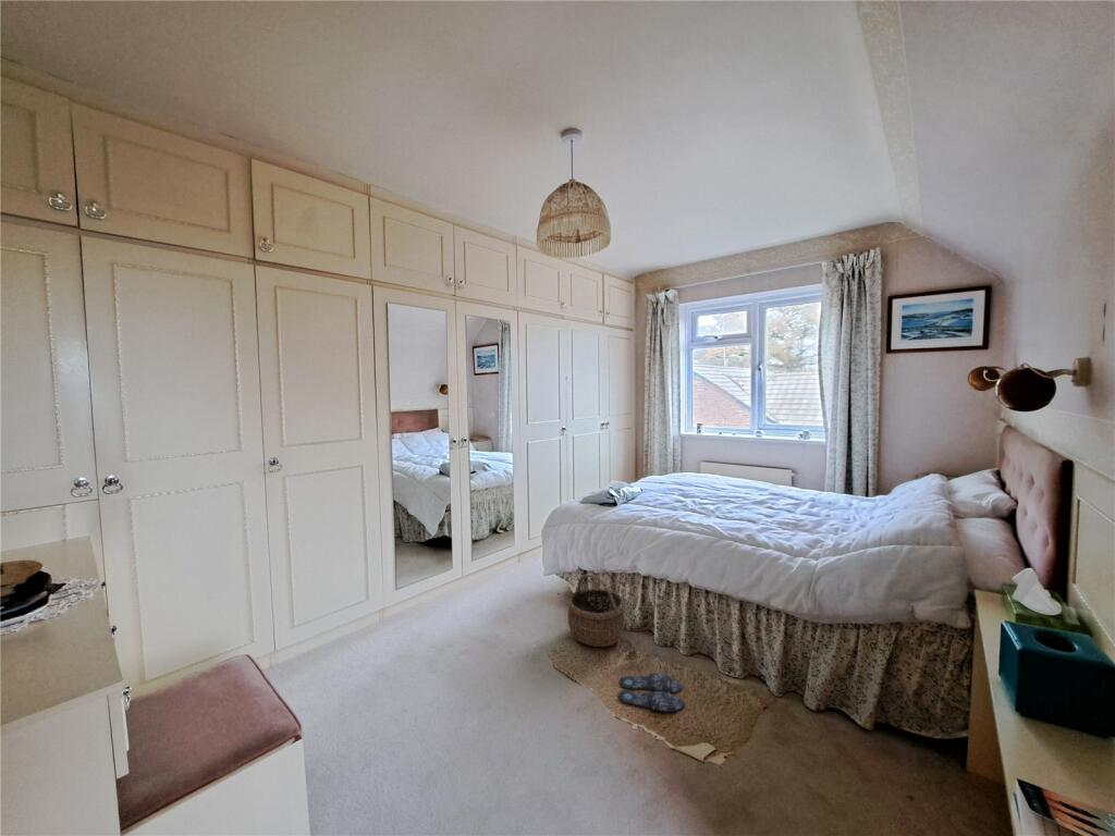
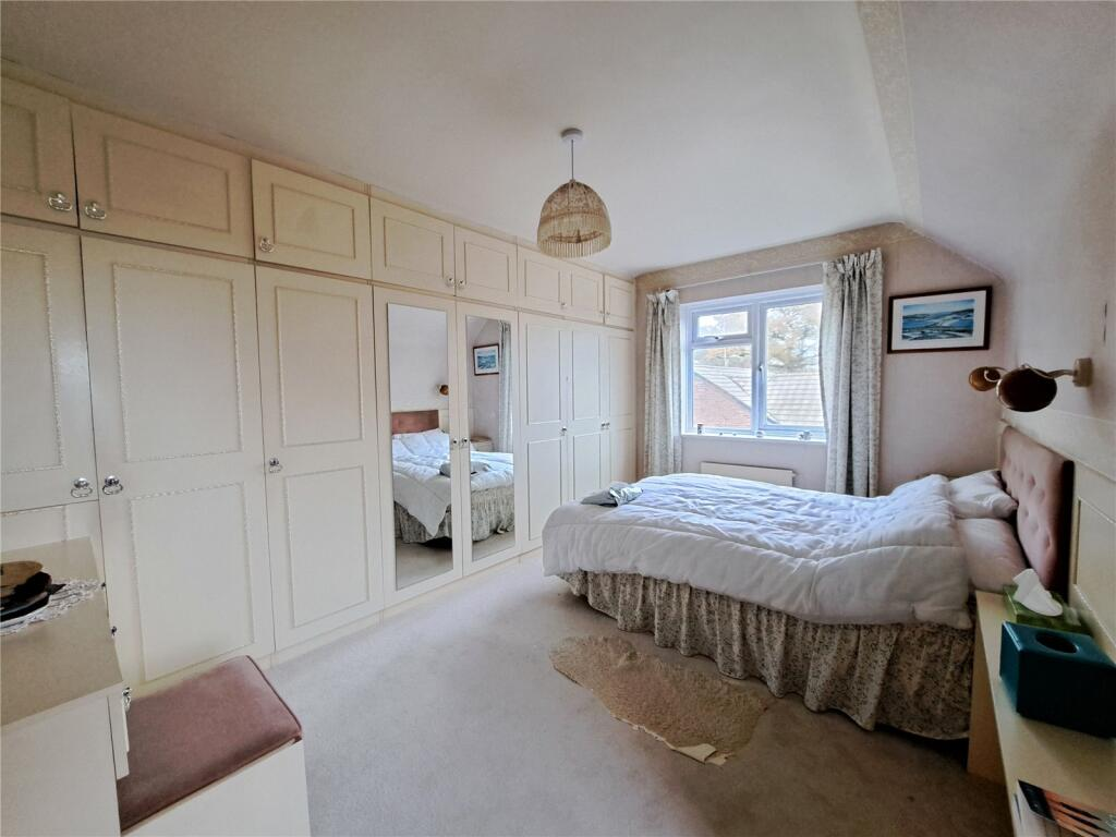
- slippers [617,672,685,713]
- wicker basket [566,573,626,648]
